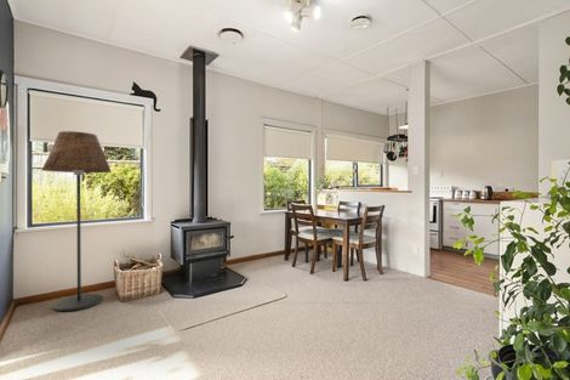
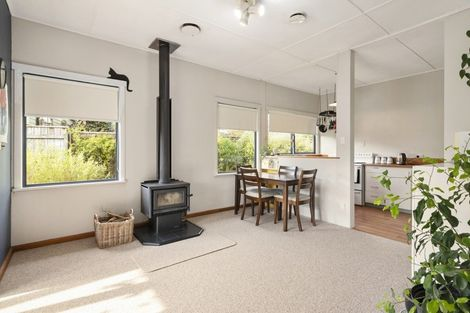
- floor lamp [41,130,113,312]
